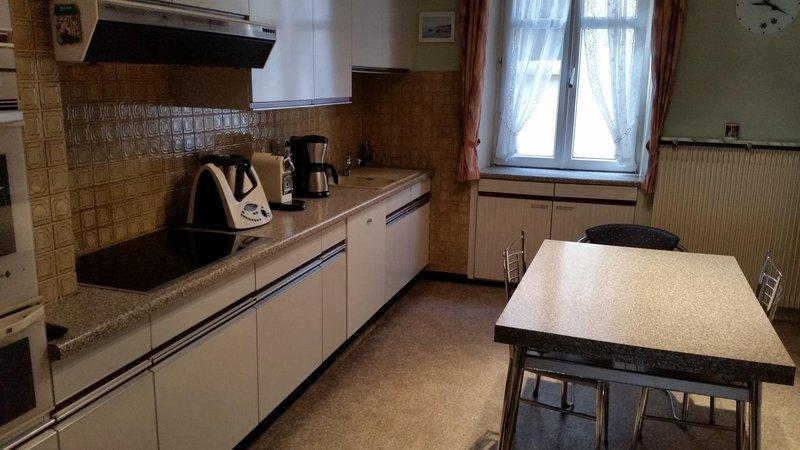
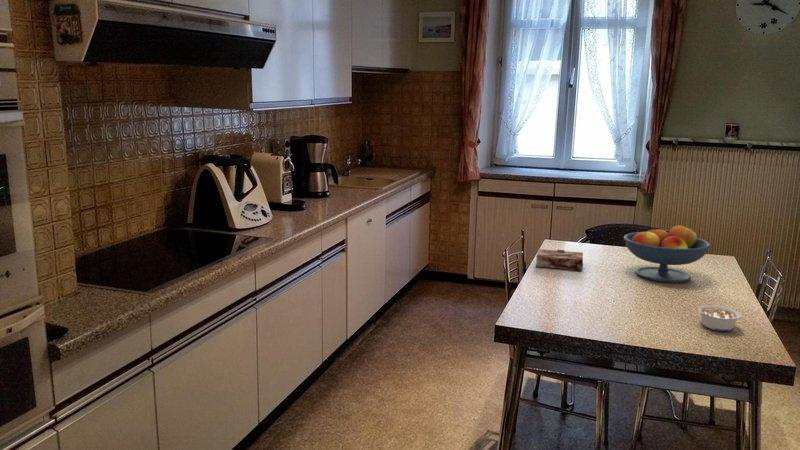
+ legume [696,304,742,332]
+ fruit bowl [623,224,712,283]
+ book [535,248,584,271]
